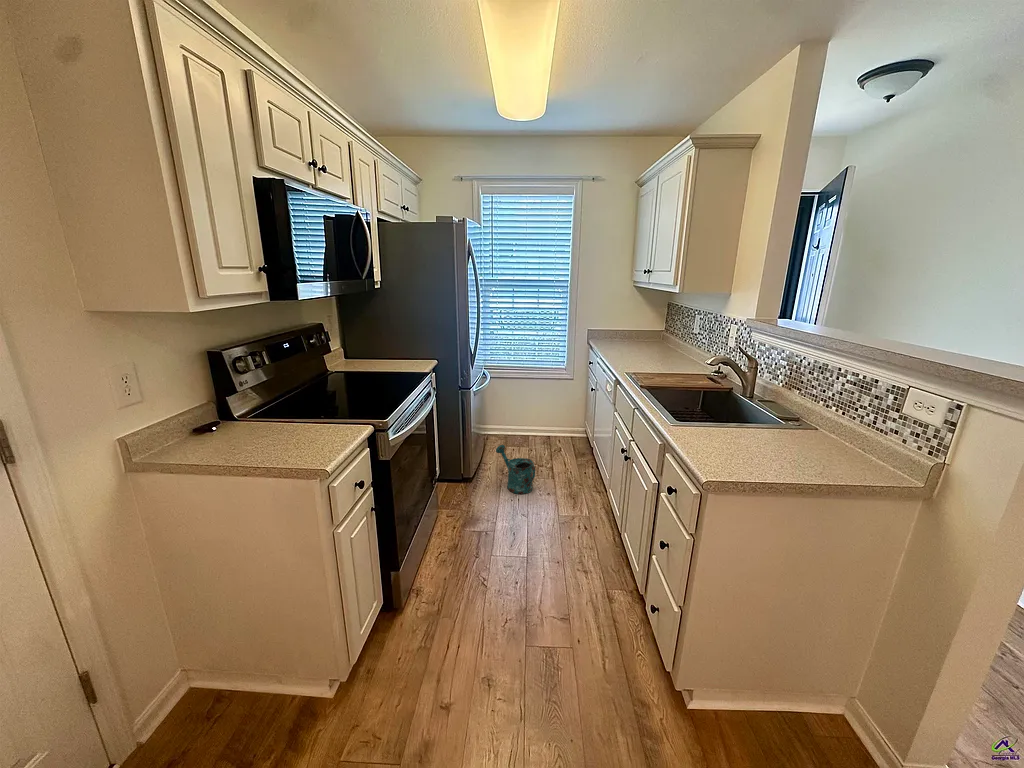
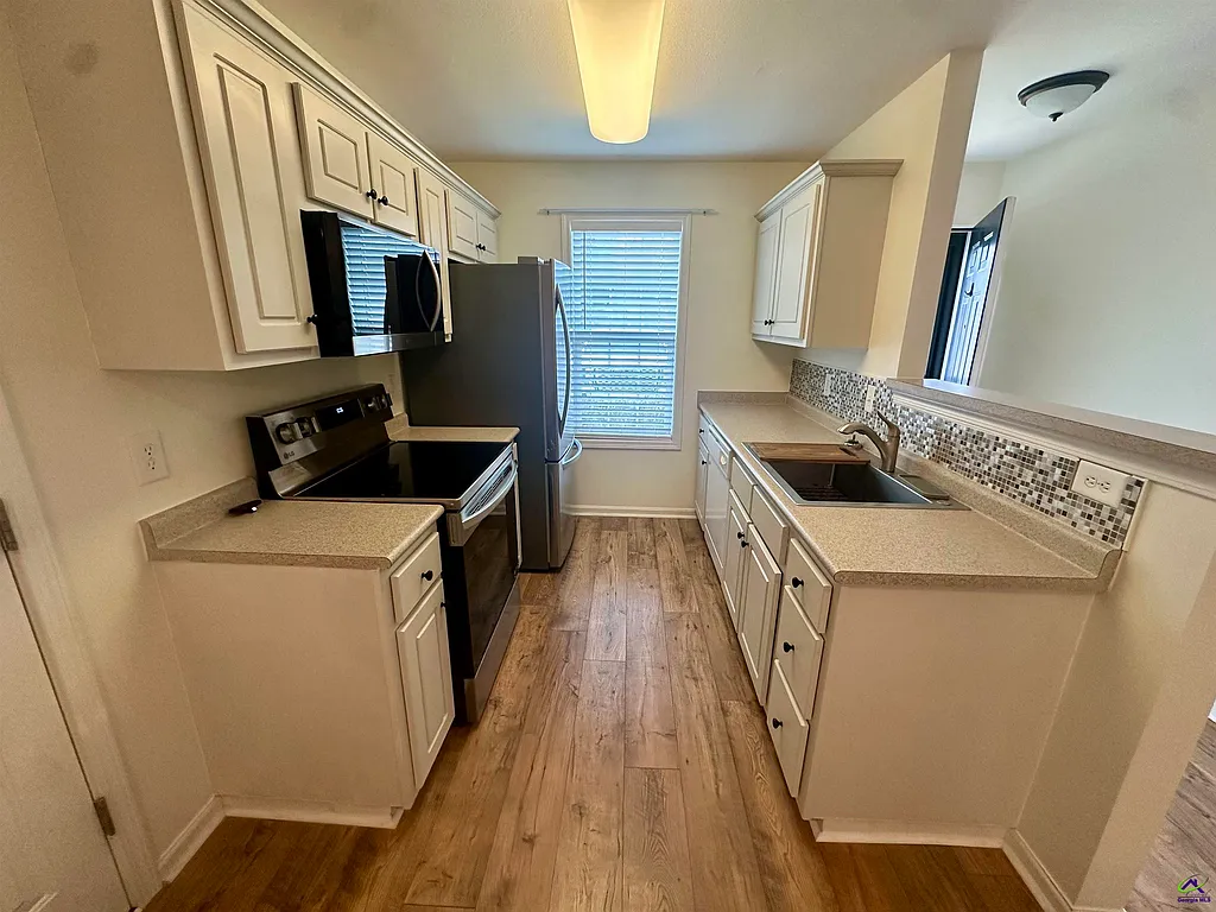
- watering can [495,444,536,495]
